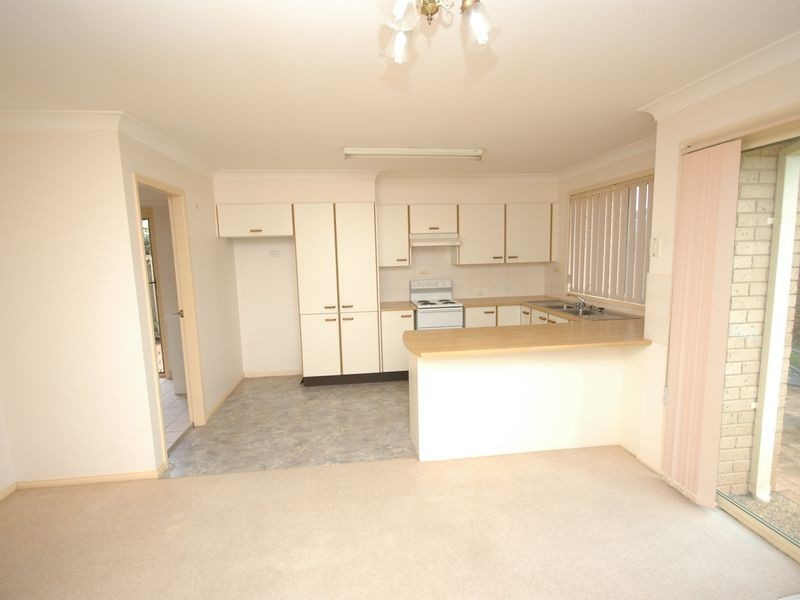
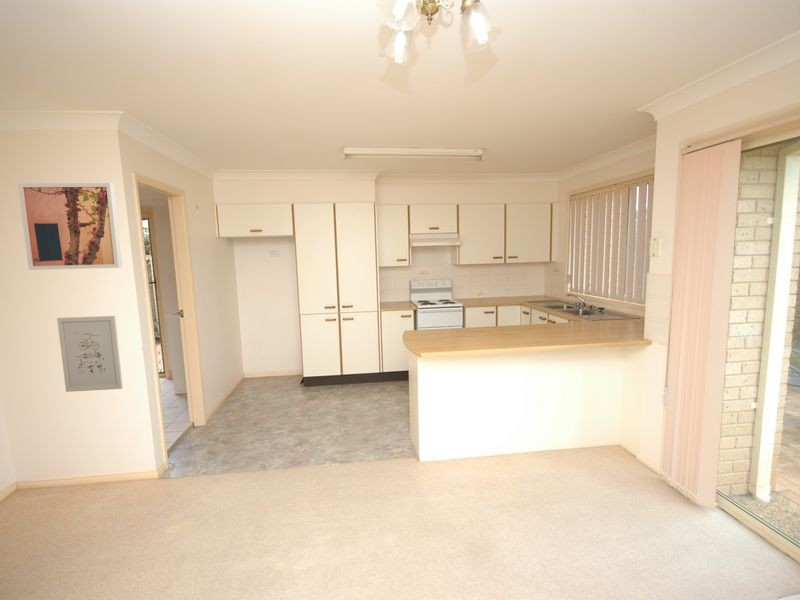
+ wall art [17,182,123,271]
+ wall art [56,315,124,393]
